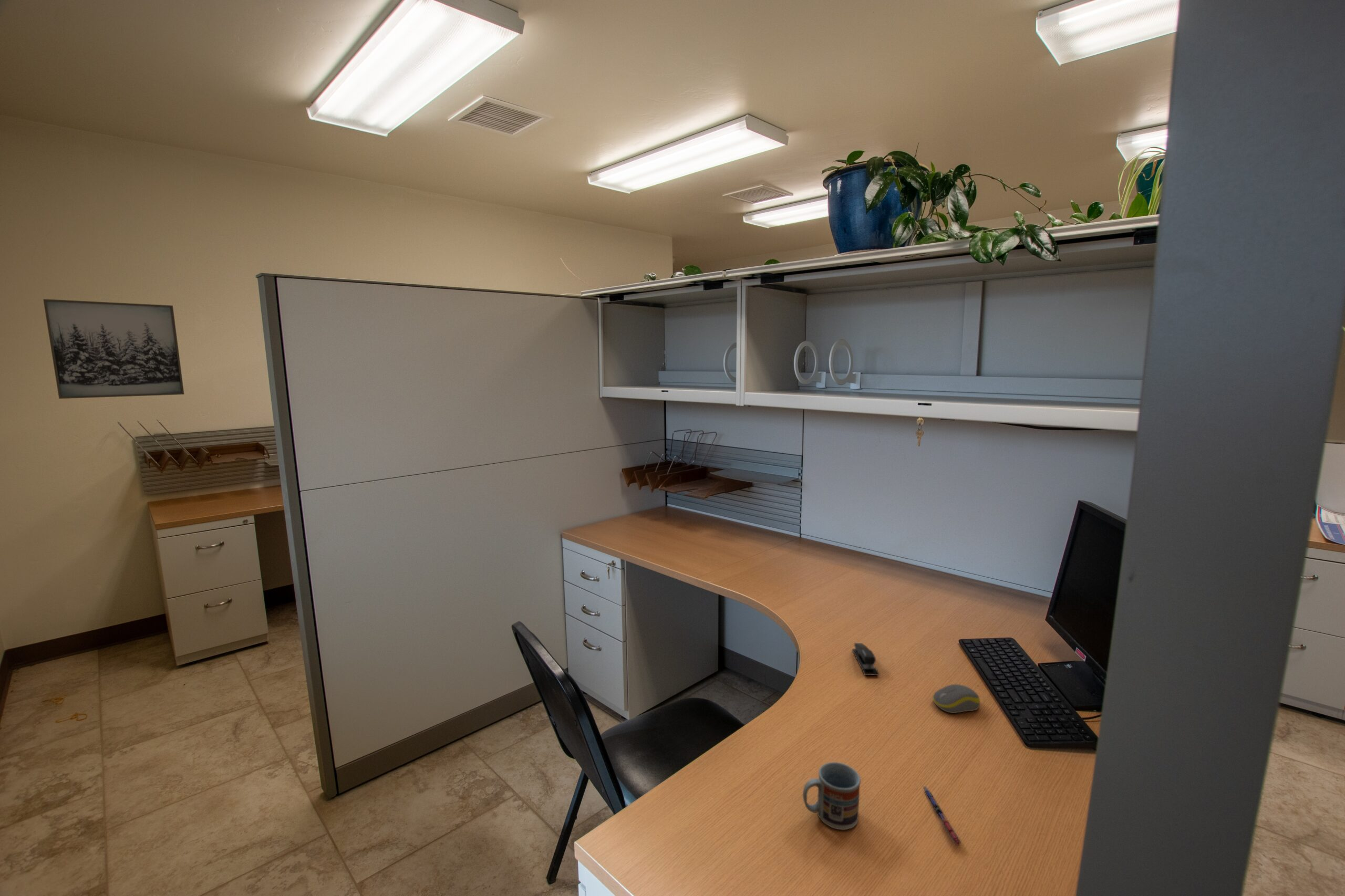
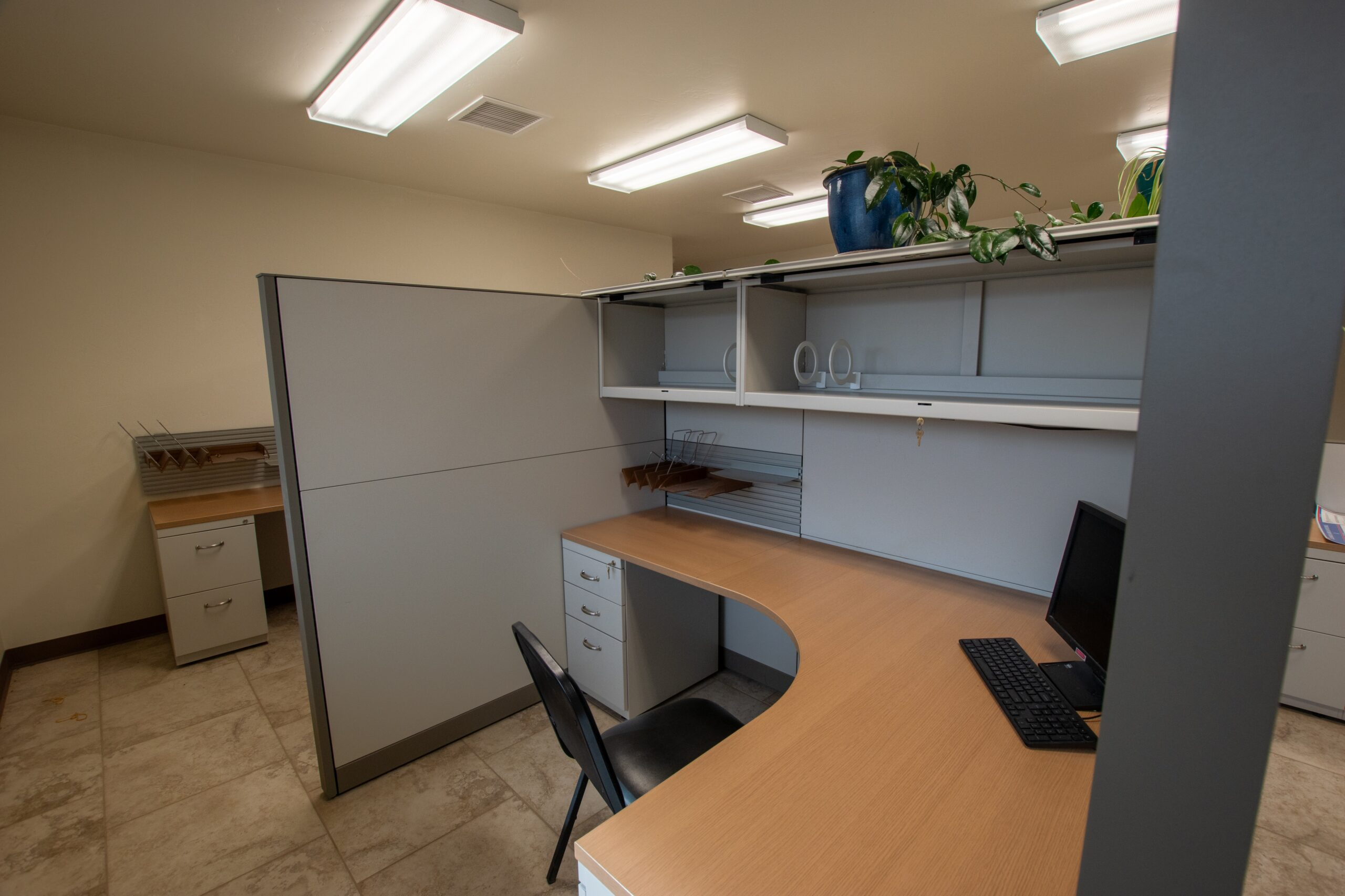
- wall art [43,298,185,399]
- pen [923,786,963,846]
- stapler [852,642,880,676]
- computer mouse [932,684,981,714]
- cup [802,762,861,831]
